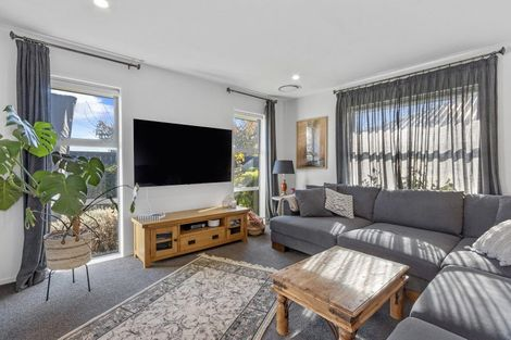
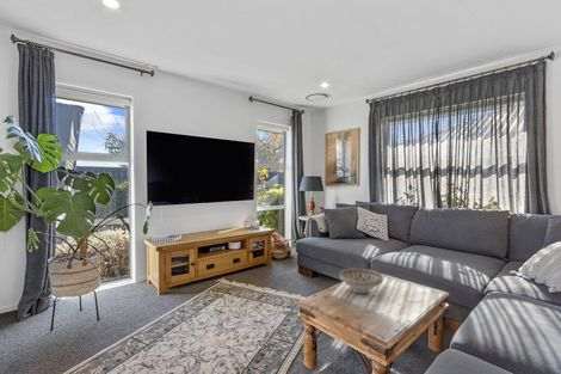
+ decorative bowl [339,268,384,295]
